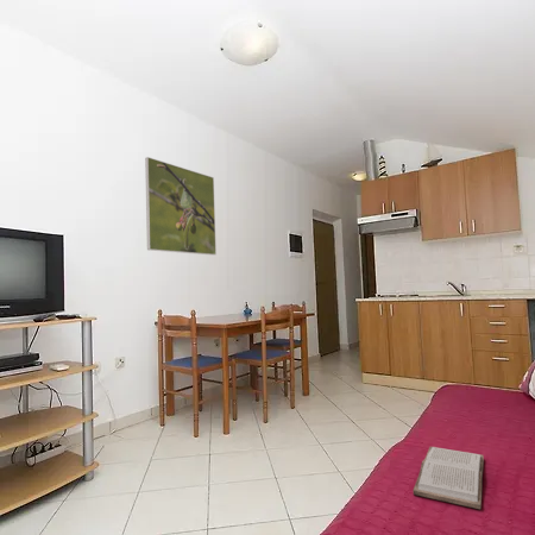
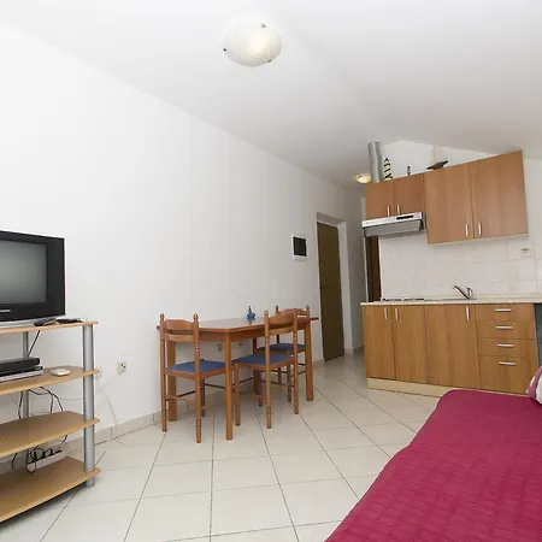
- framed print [144,156,218,256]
- book [413,446,485,510]
